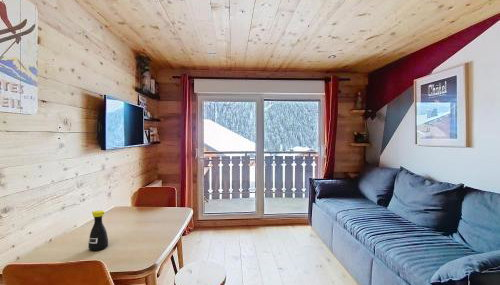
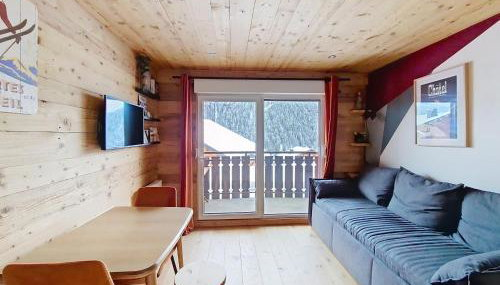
- bottle [87,209,109,251]
